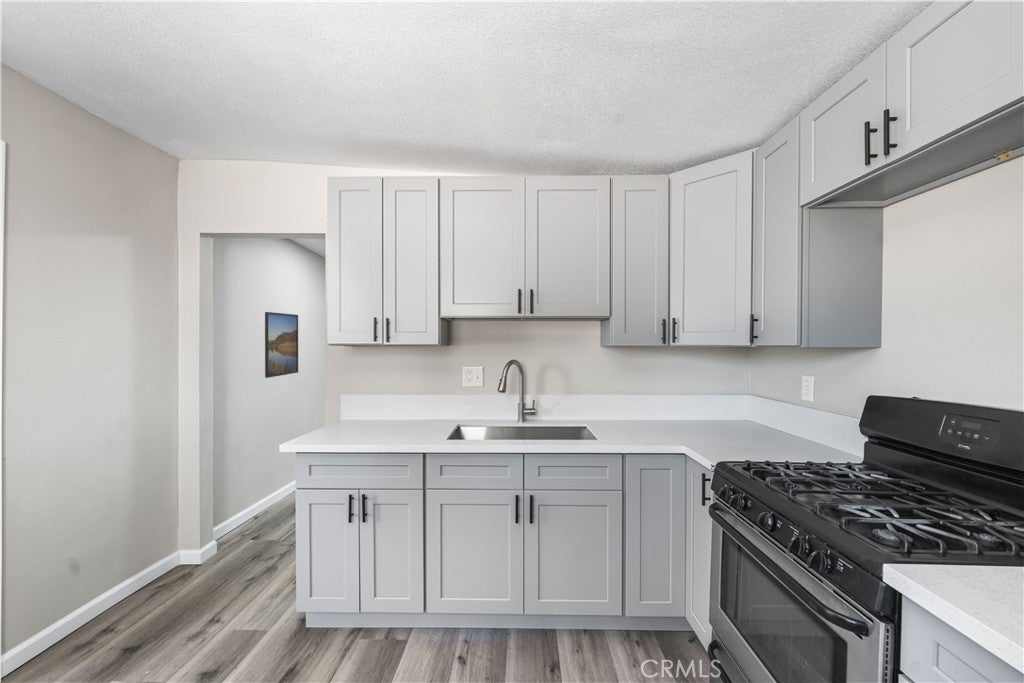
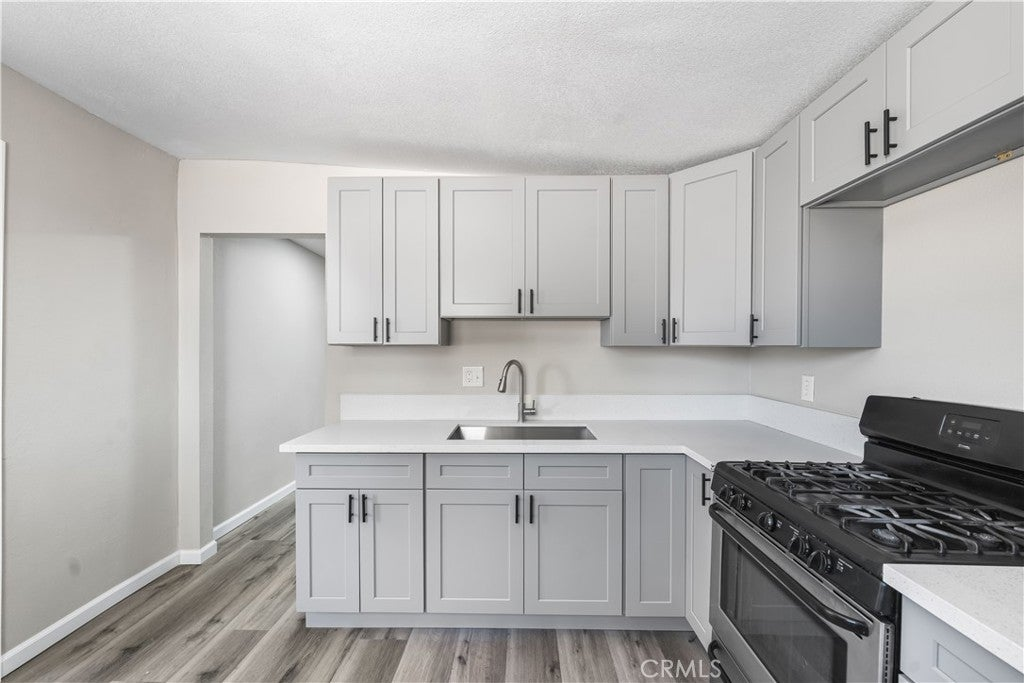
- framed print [264,311,299,379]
